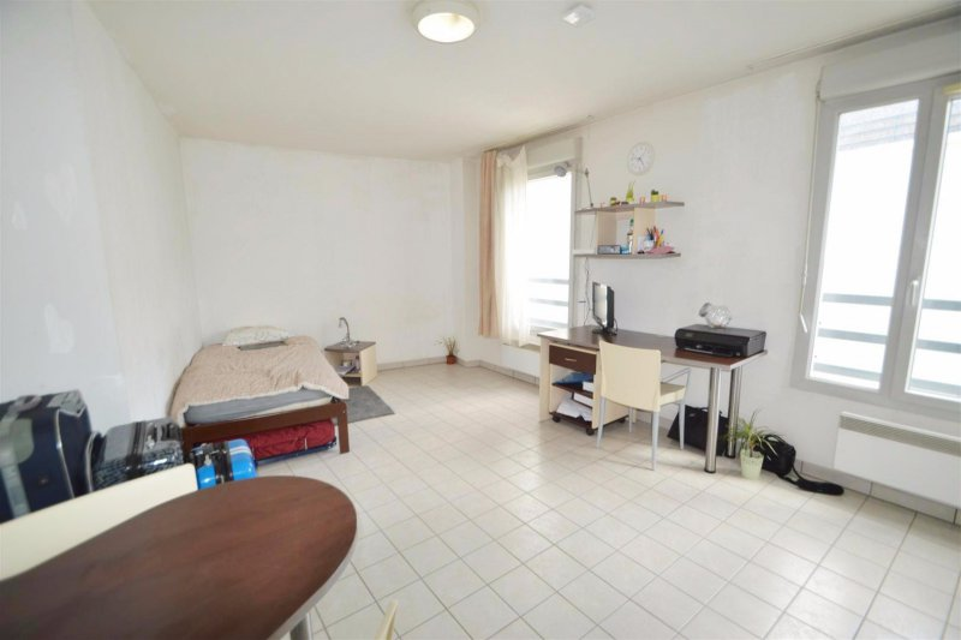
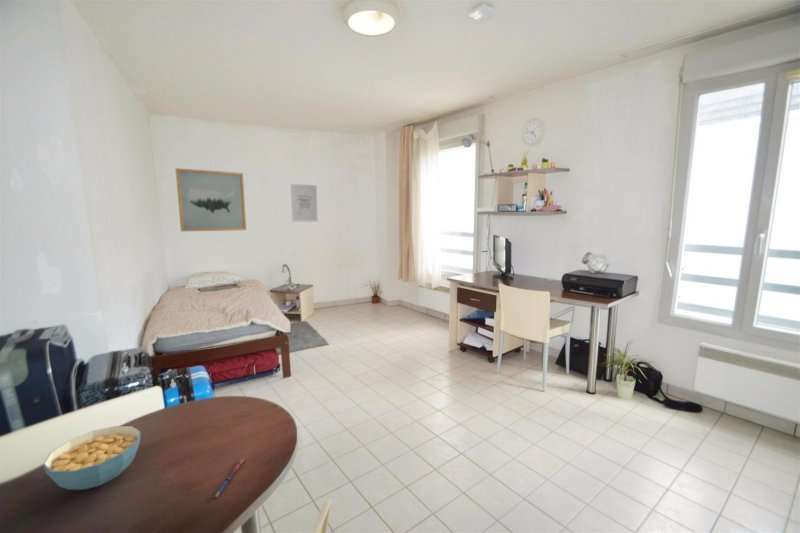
+ cereal bowl [42,425,142,491]
+ wall art [290,183,319,223]
+ pen [213,457,246,498]
+ wall art [175,167,247,232]
